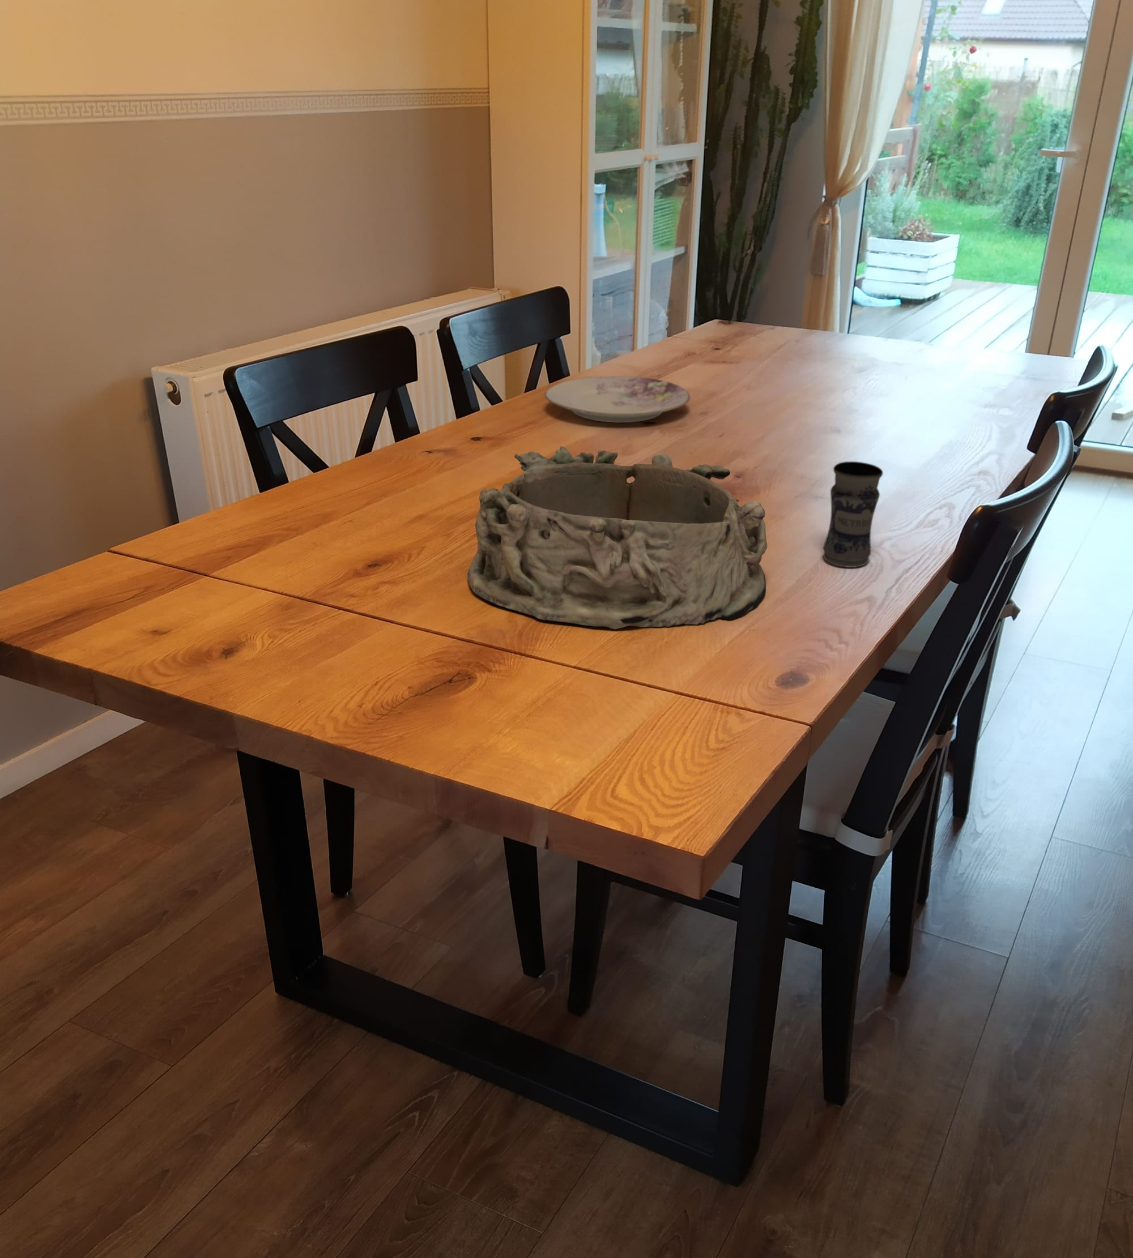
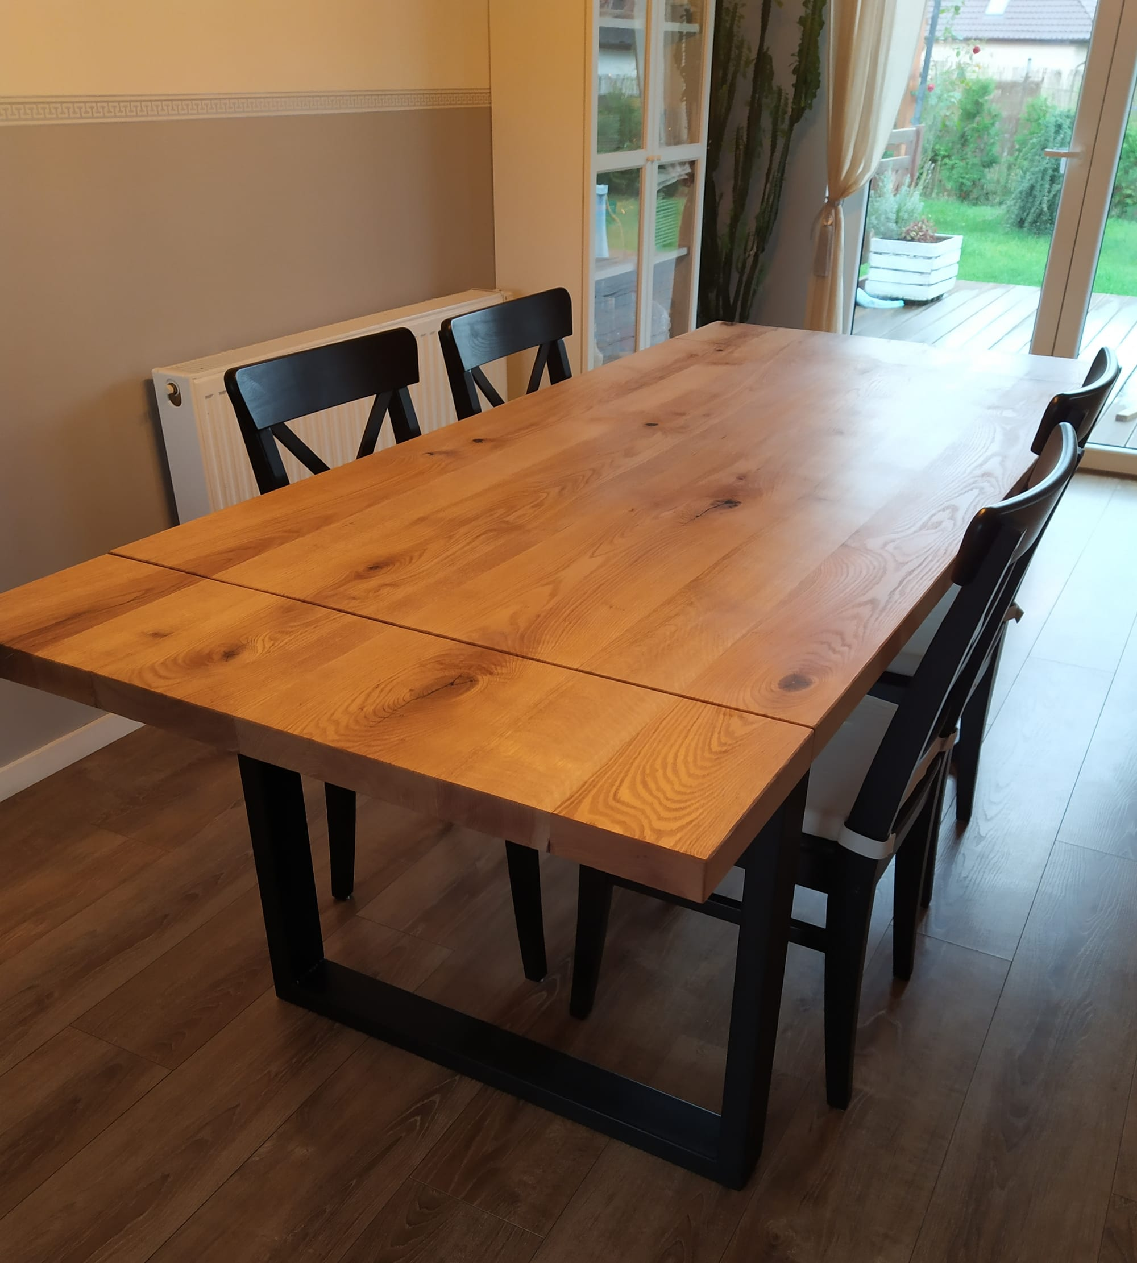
- plate [544,375,690,423]
- jar [822,461,884,568]
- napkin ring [467,446,768,630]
